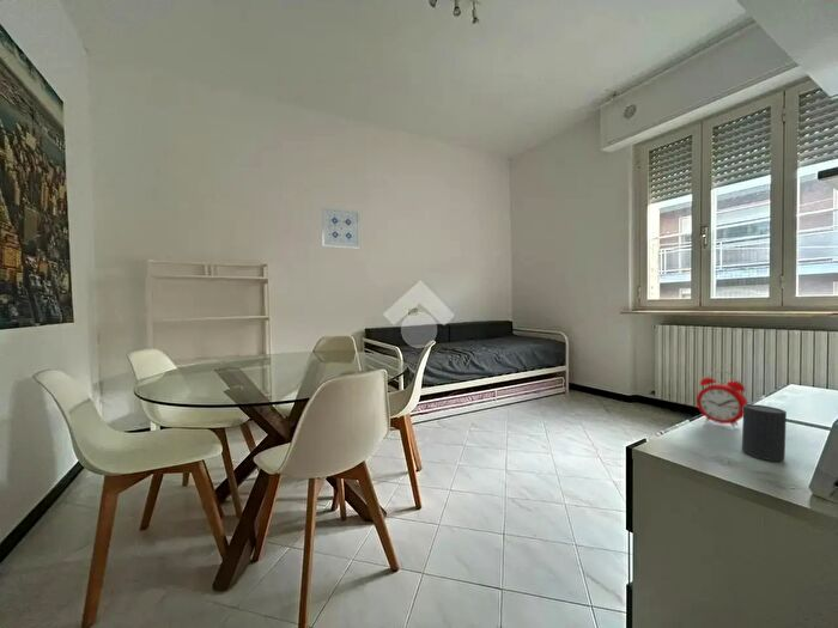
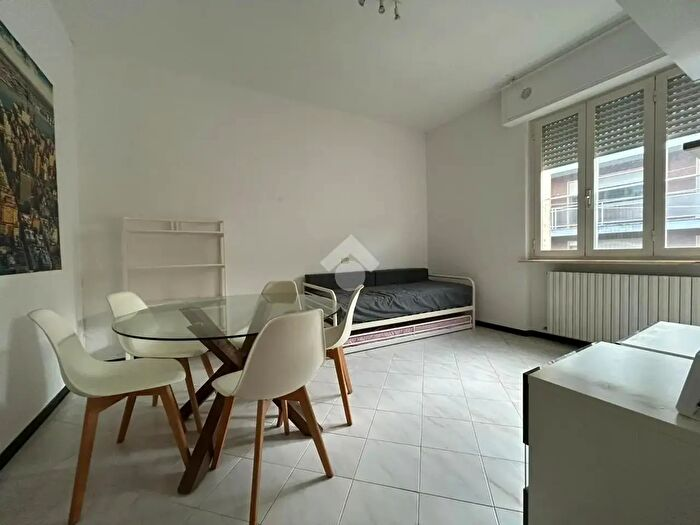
- wall art [321,206,362,250]
- cup [741,403,788,462]
- alarm clock [696,368,749,429]
